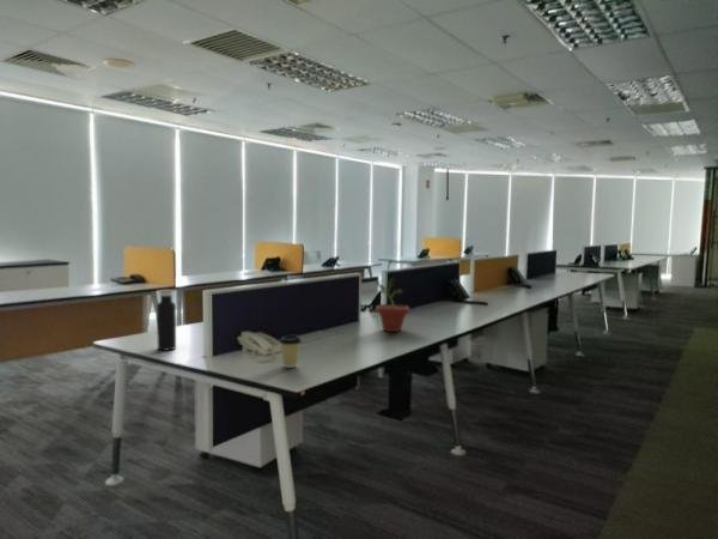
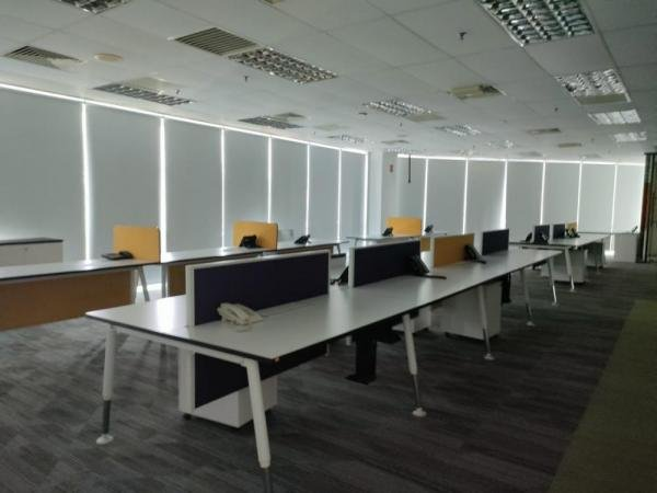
- potted plant [372,275,410,333]
- water bottle [156,289,177,352]
- coffee cup [278,334,303,369]
